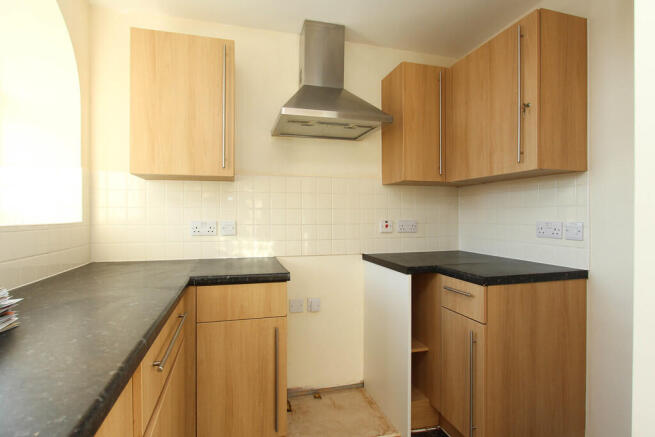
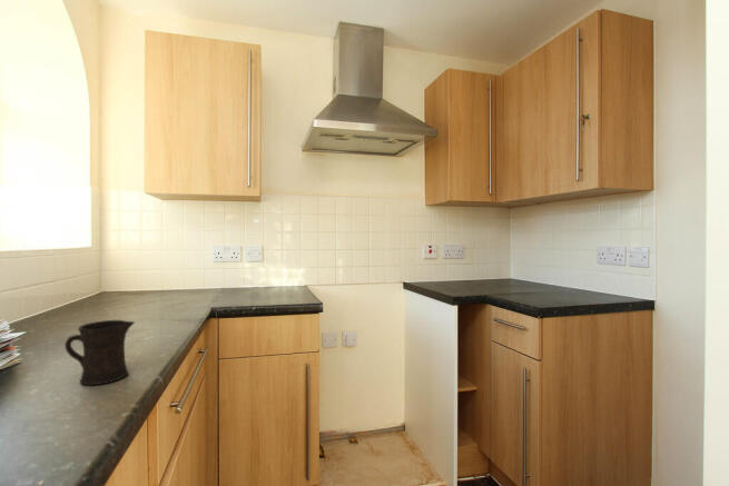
+ mug [63,319,136,386]
